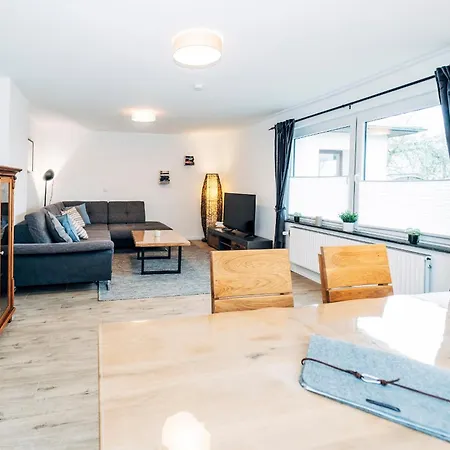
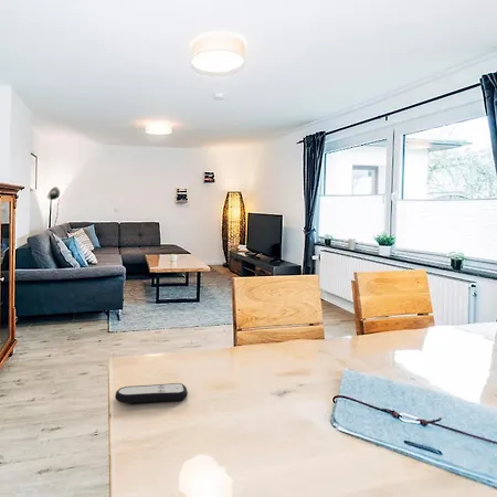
+ remote control [114,382,189,404]
